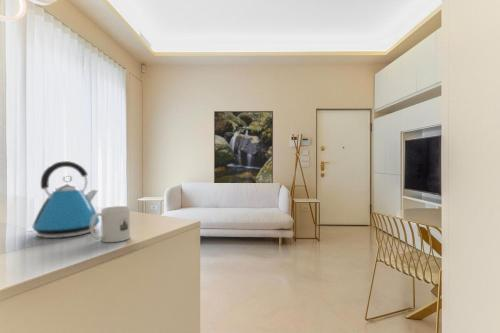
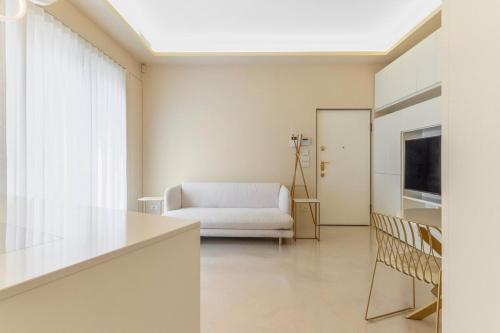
- mug [90,205,131,243]
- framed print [213,110,274,184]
- kettle [25,160,101,239]
